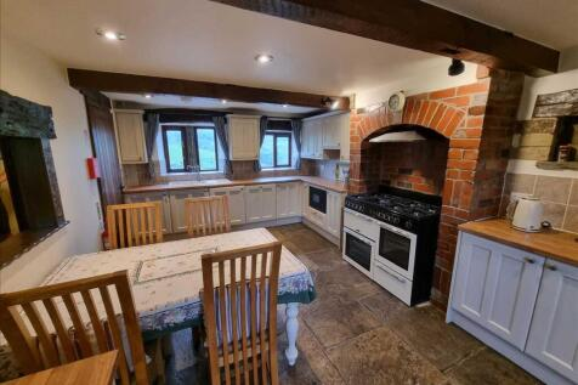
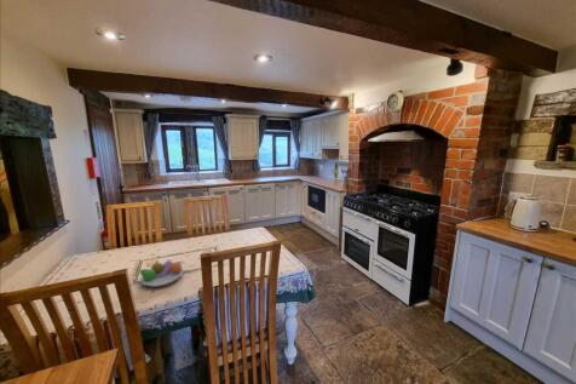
+ fruit bowl [136,258,185,288]
